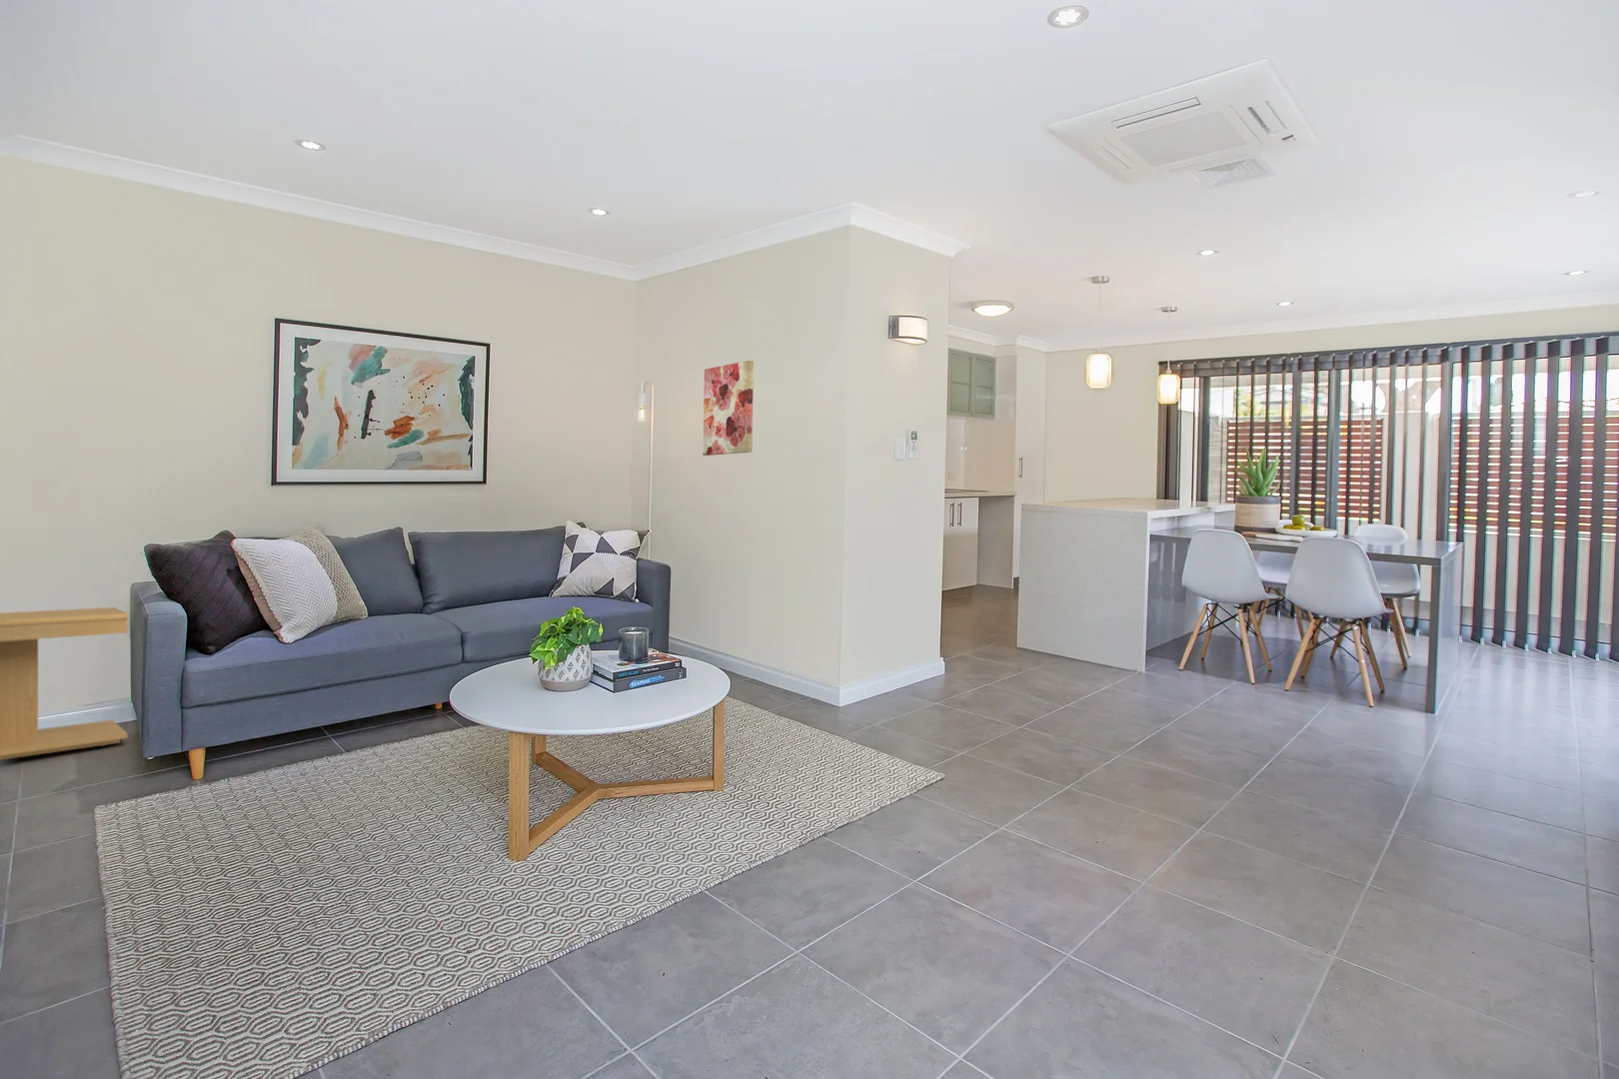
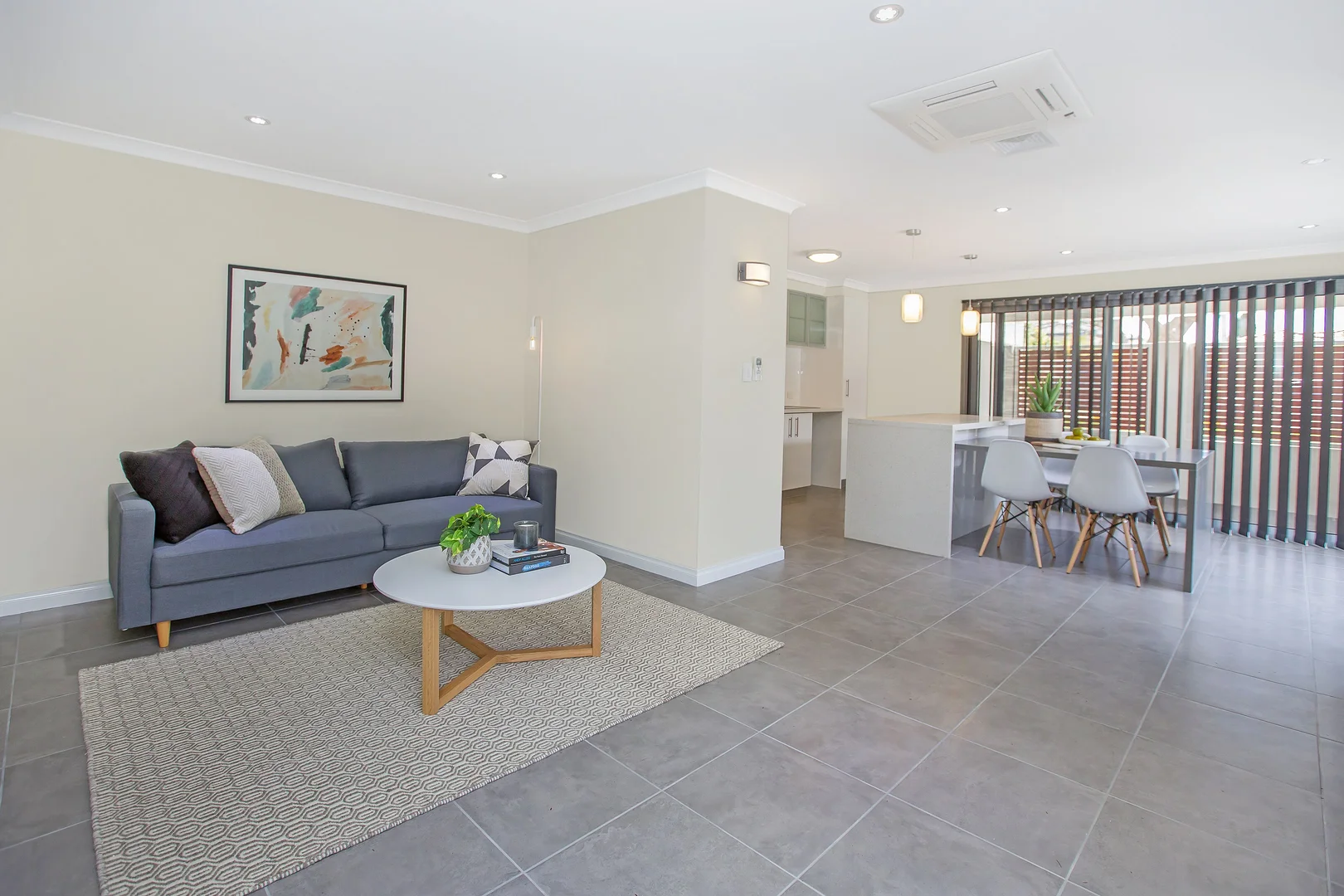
- side table [0,607,130,761]
- wall art [701,360,754,456]
